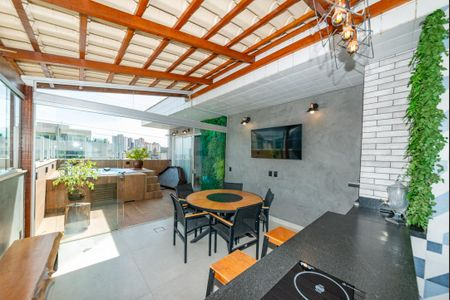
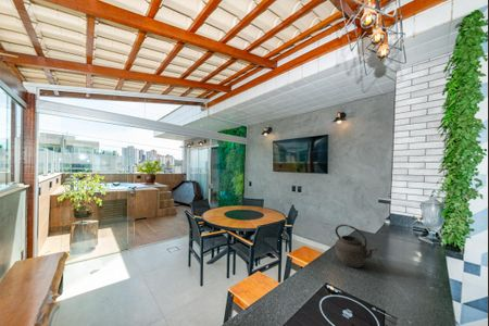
+ kettle [334,223,378,268]
